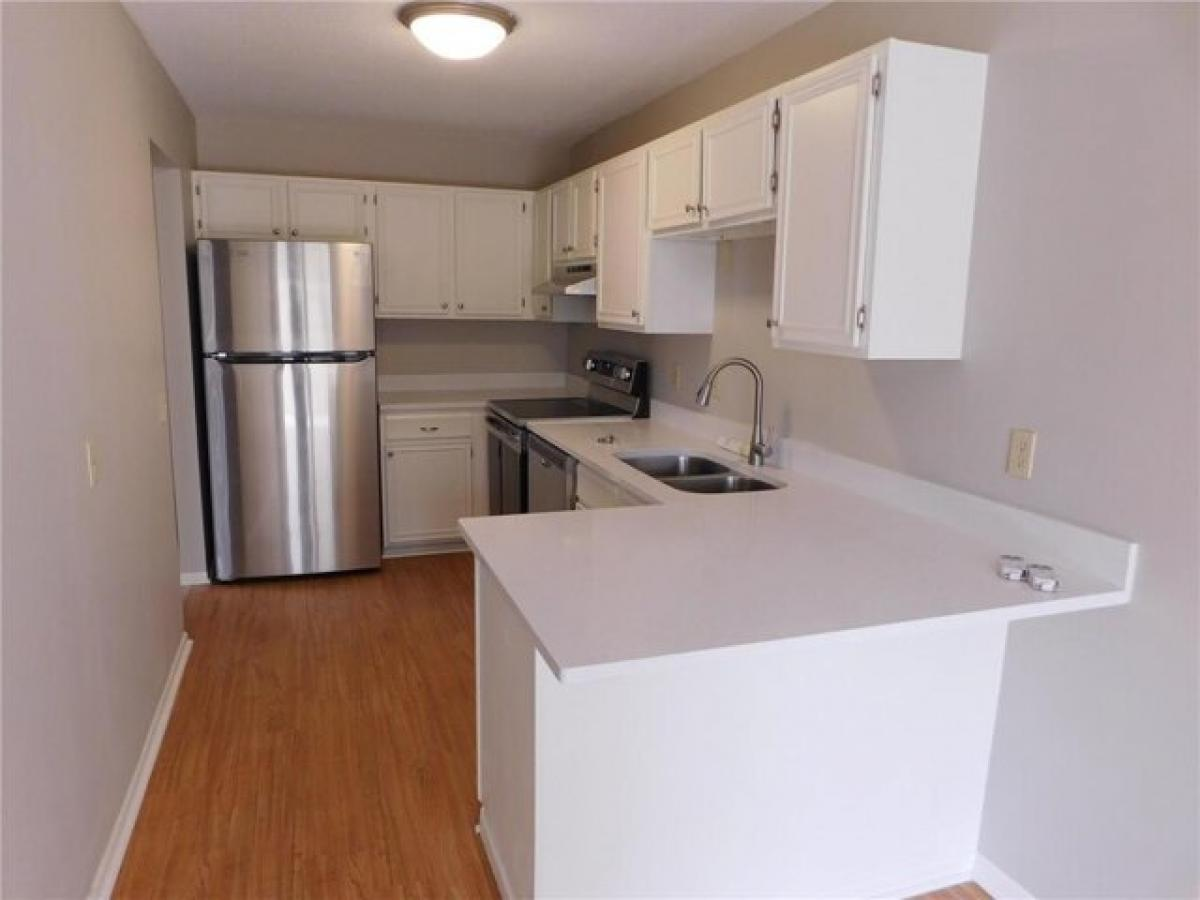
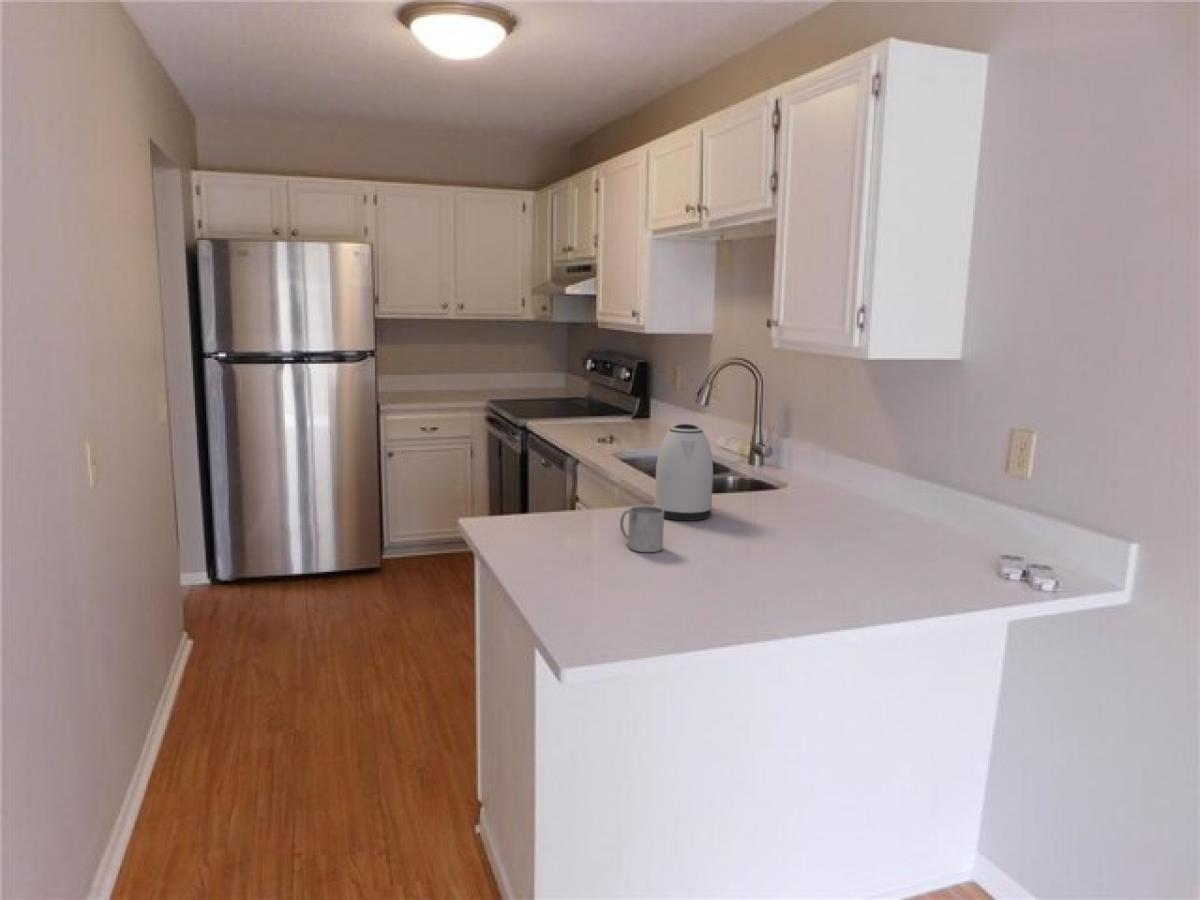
+ kettle [653,423,714,521]
+ mug [619,505,665,553]
